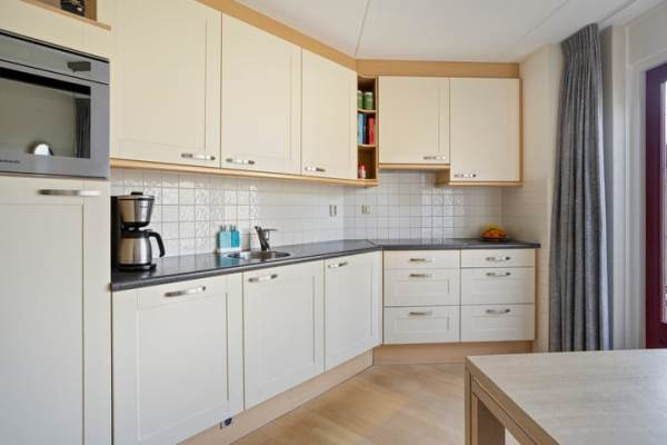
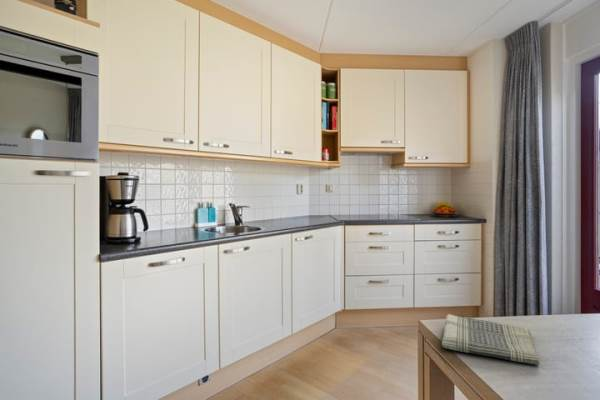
+ dish towel [441,313,541,366]
